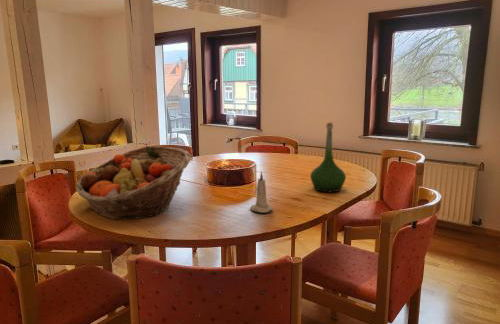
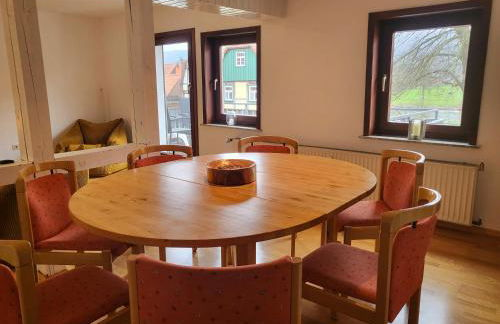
- candle [249,170,274,214]
- vase [309,121,347,193]
- fruit basket [75,145,192,220]
